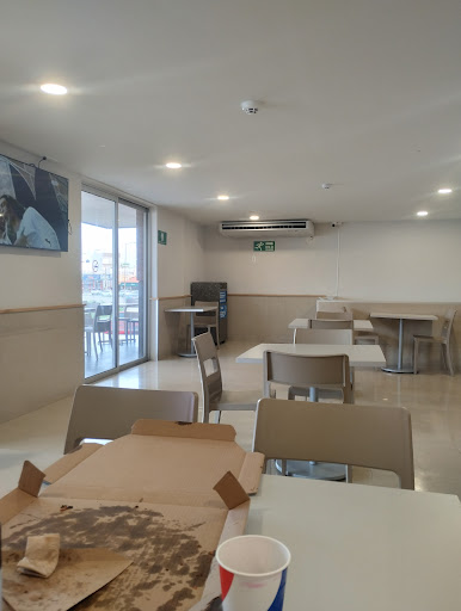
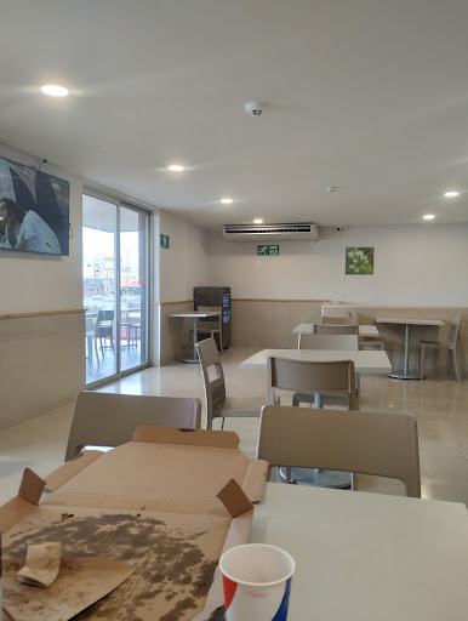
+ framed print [344,246,375,275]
